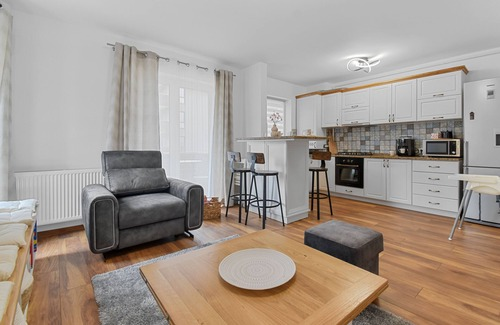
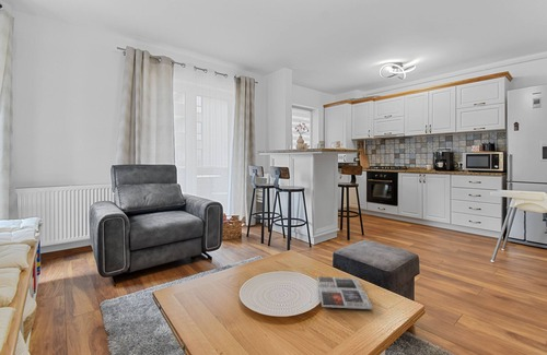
+ magazine [316,275,374,310]
